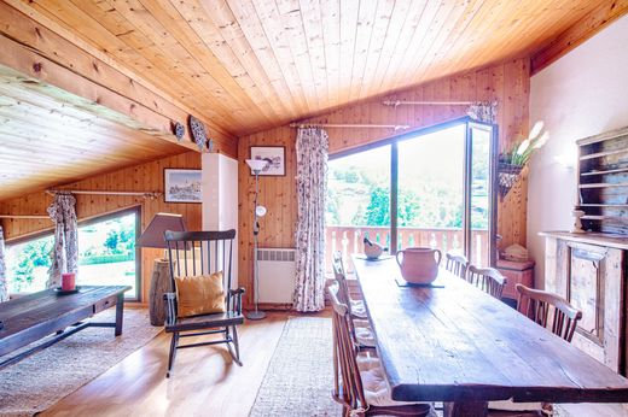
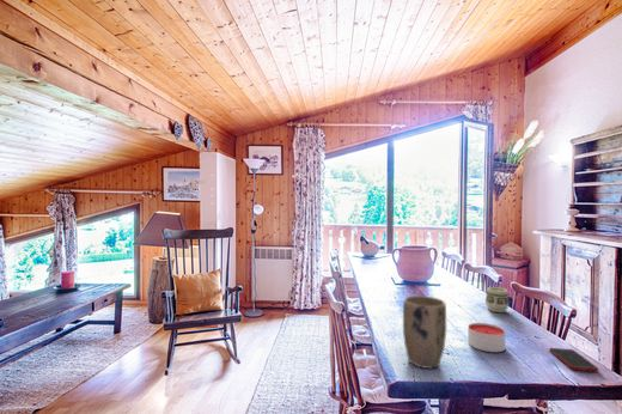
+ candle [466,322,506,353]
+ plant pot [402,294,447,370]
+ cup [484,286,510,313]
+ cell phone [548,347,599,373]
